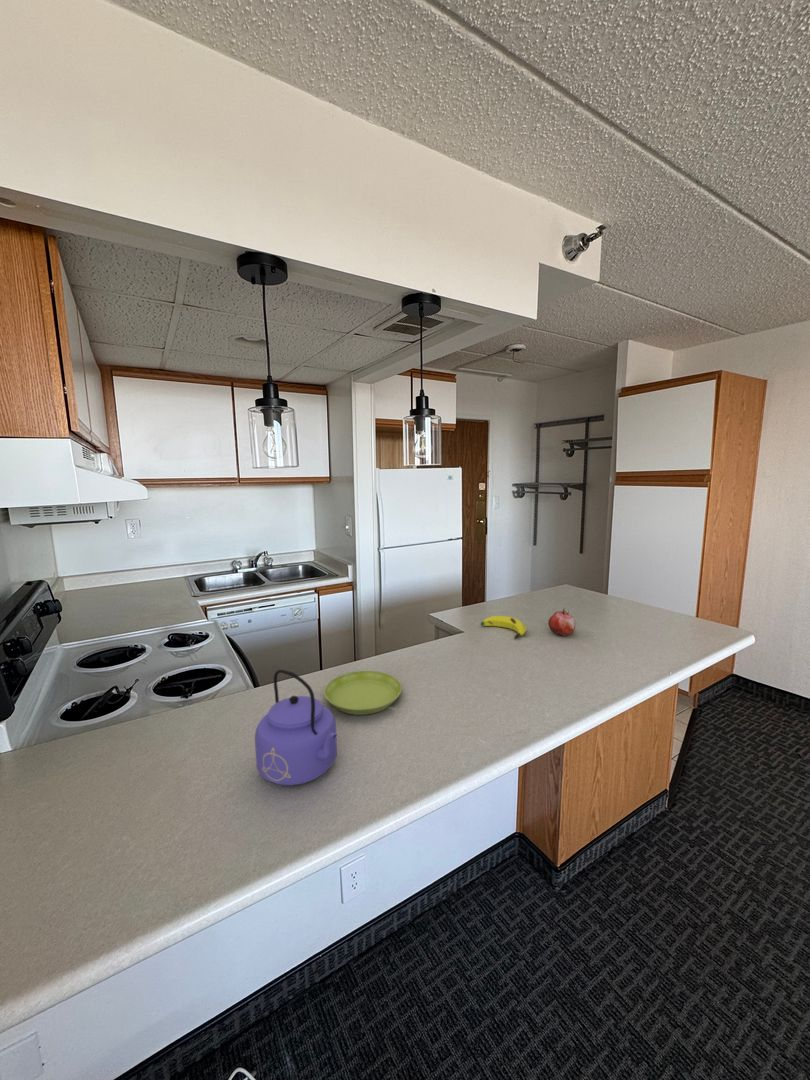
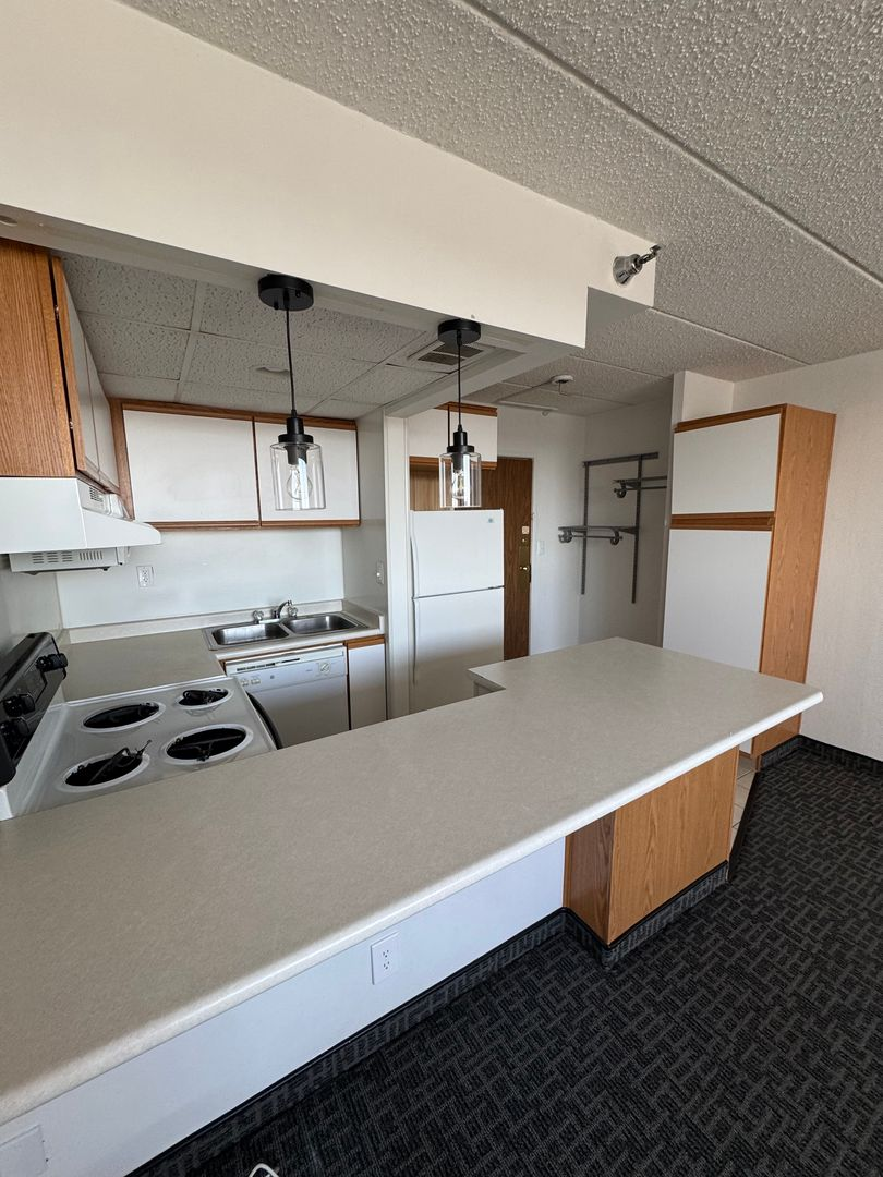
- banana [480,615,527,640]
- saucer [323,670,403,716]
- fruit [547,608,576,637]
- kettle [254,669,338,786]
